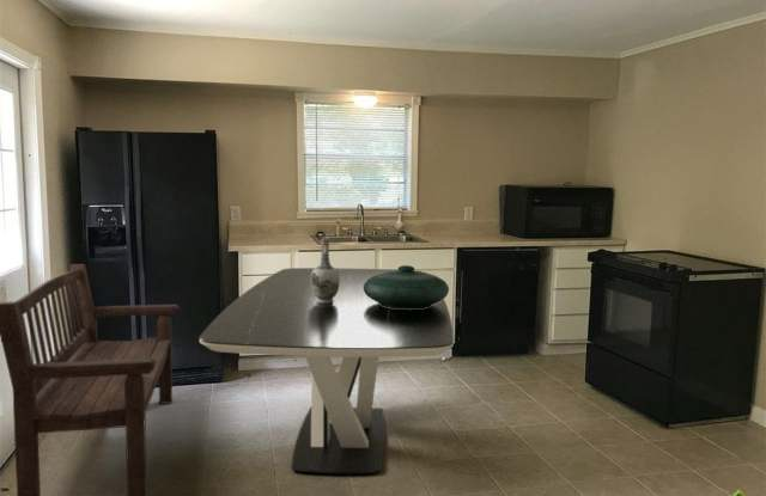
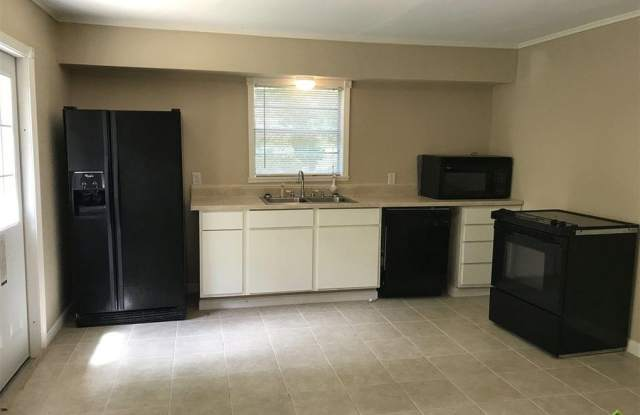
- bench [0,263,181,496]
- dining table [199,267,455,474]
- vase [311,237,340,304]
- decorative bowl [364,264,450,310]
